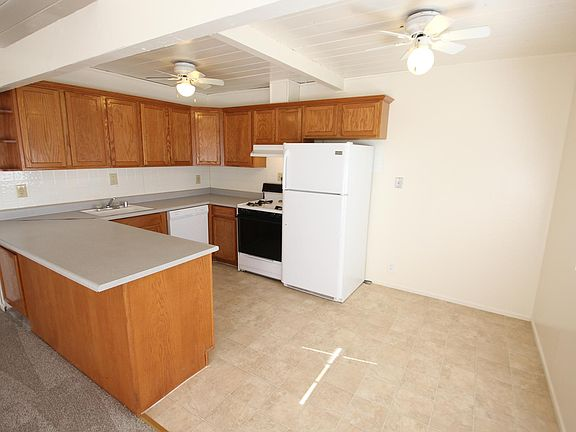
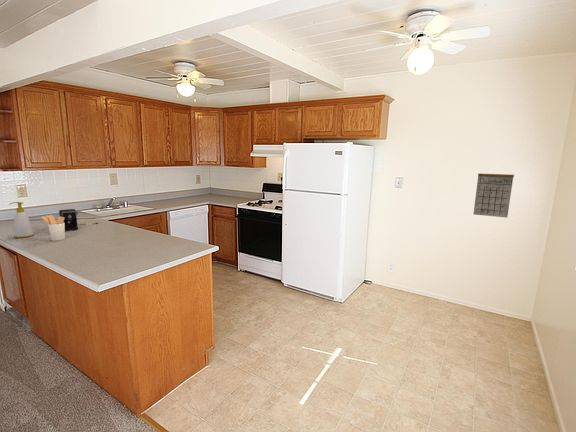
+ soap bottle [8,201,34,239]
+ coffee maker [58,208,99,232]
+ calendar [472,166,515,219]
+ utensil holder [41,214,66,242]
